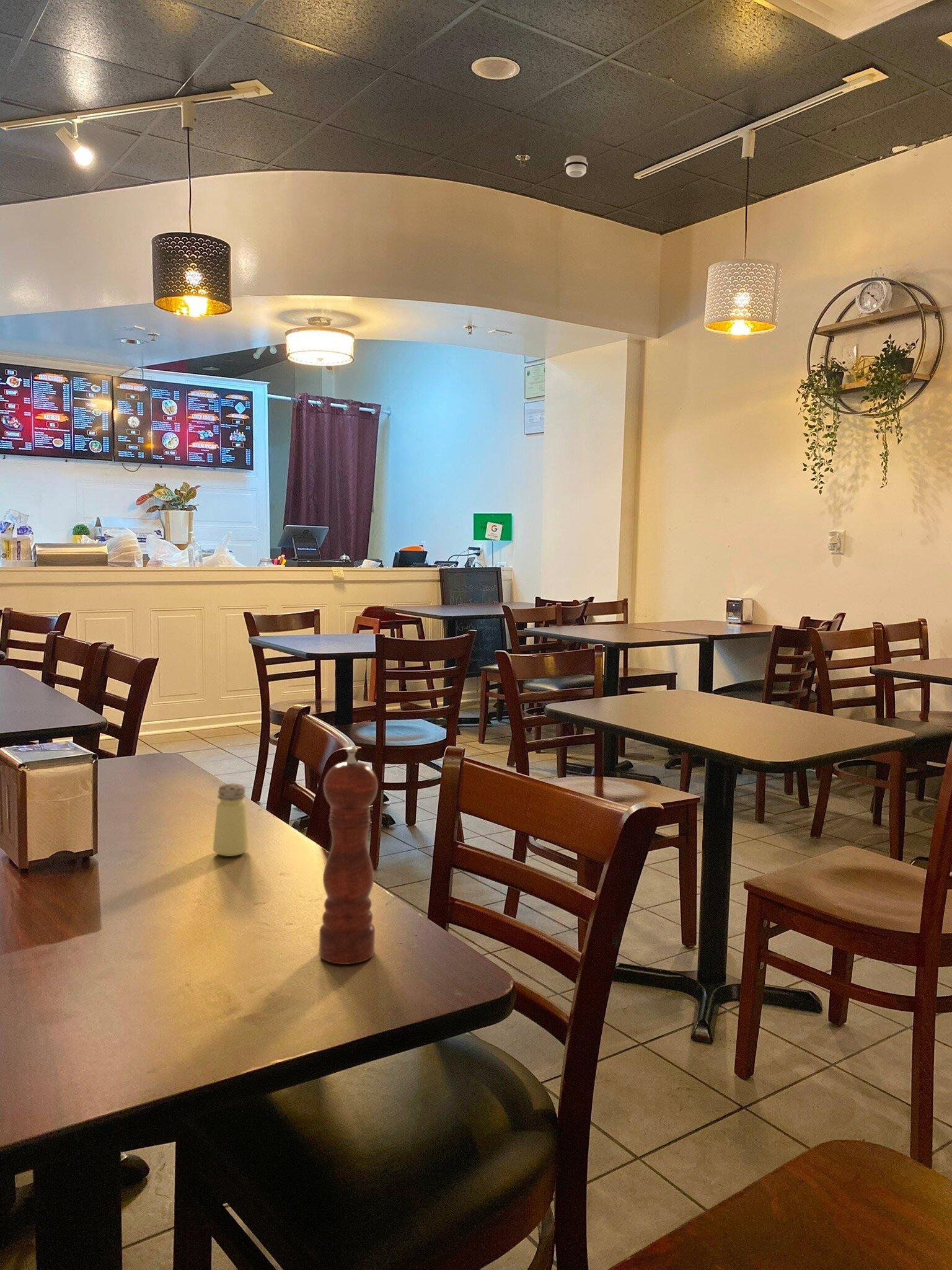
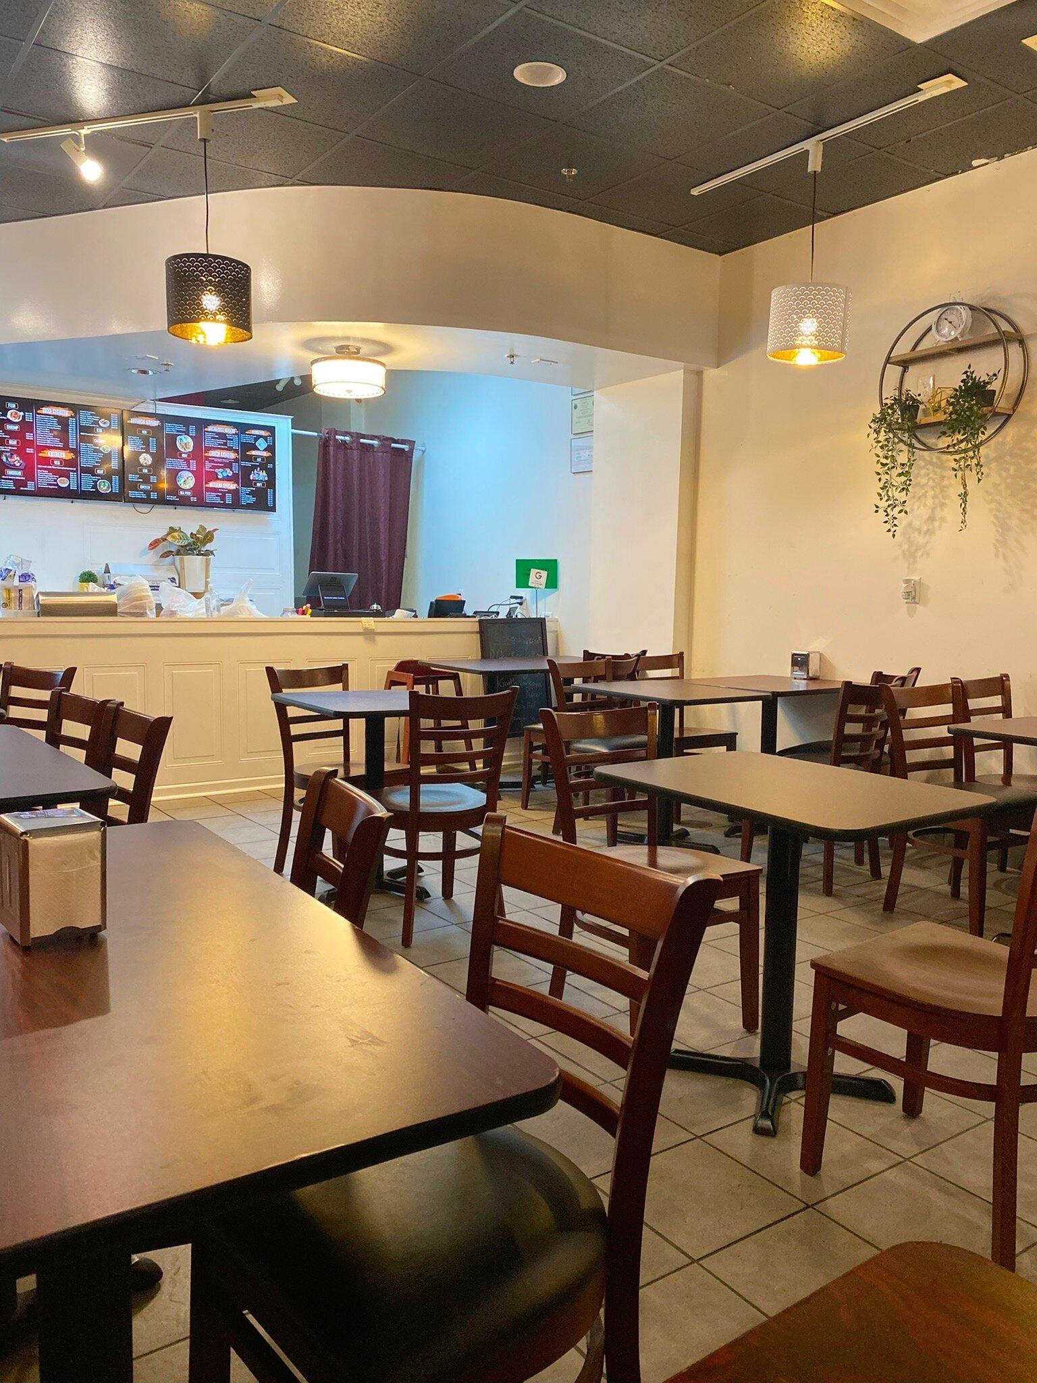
- pepper mill [319,747,379,965]
- saltshaker [212,783,249,857]
- smoke detector [564,155,589,178]
